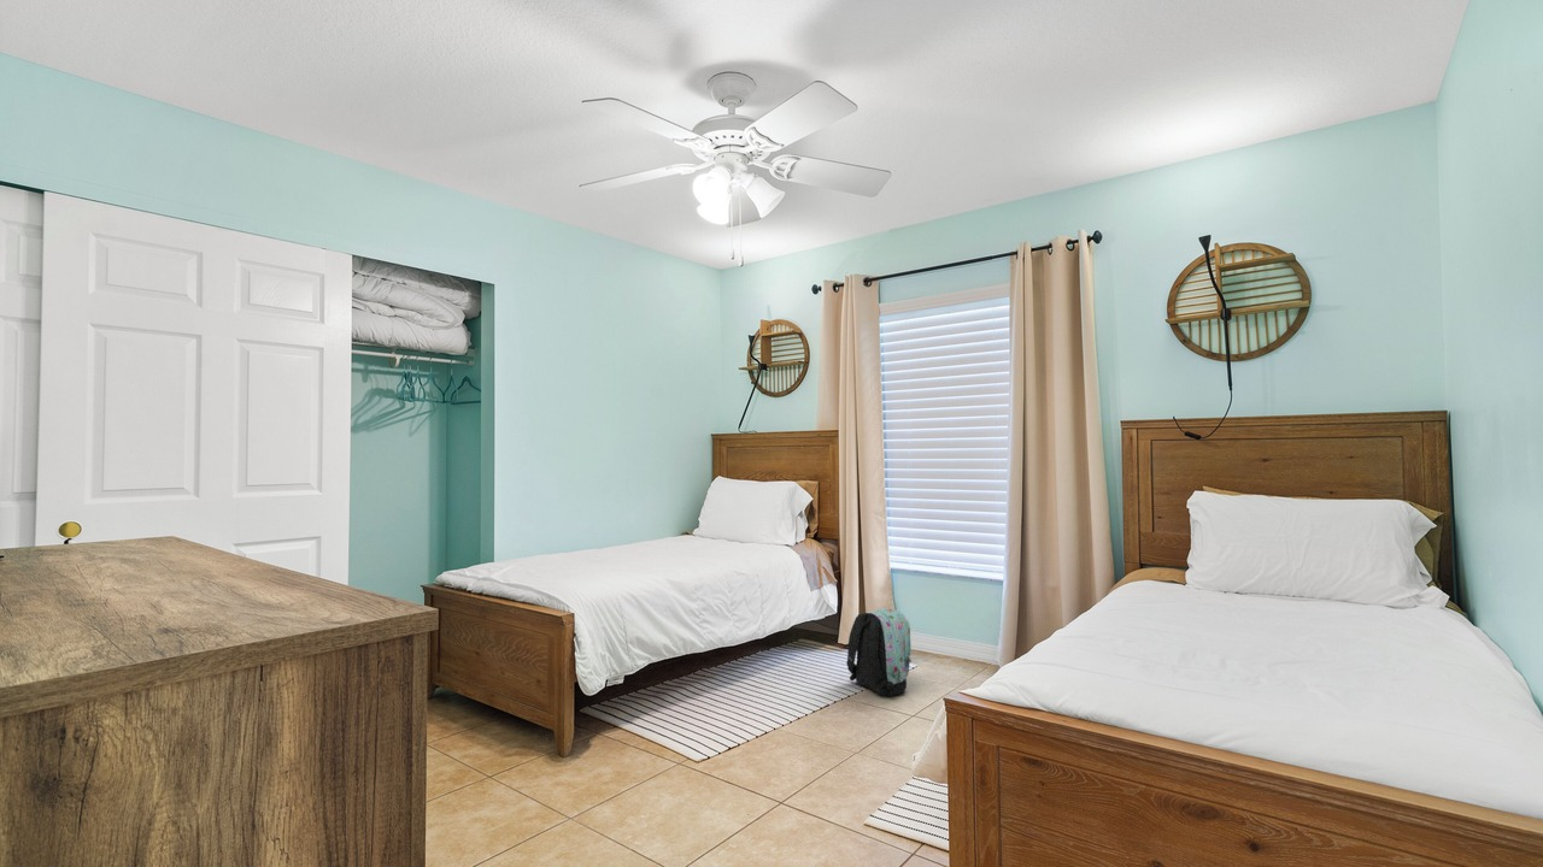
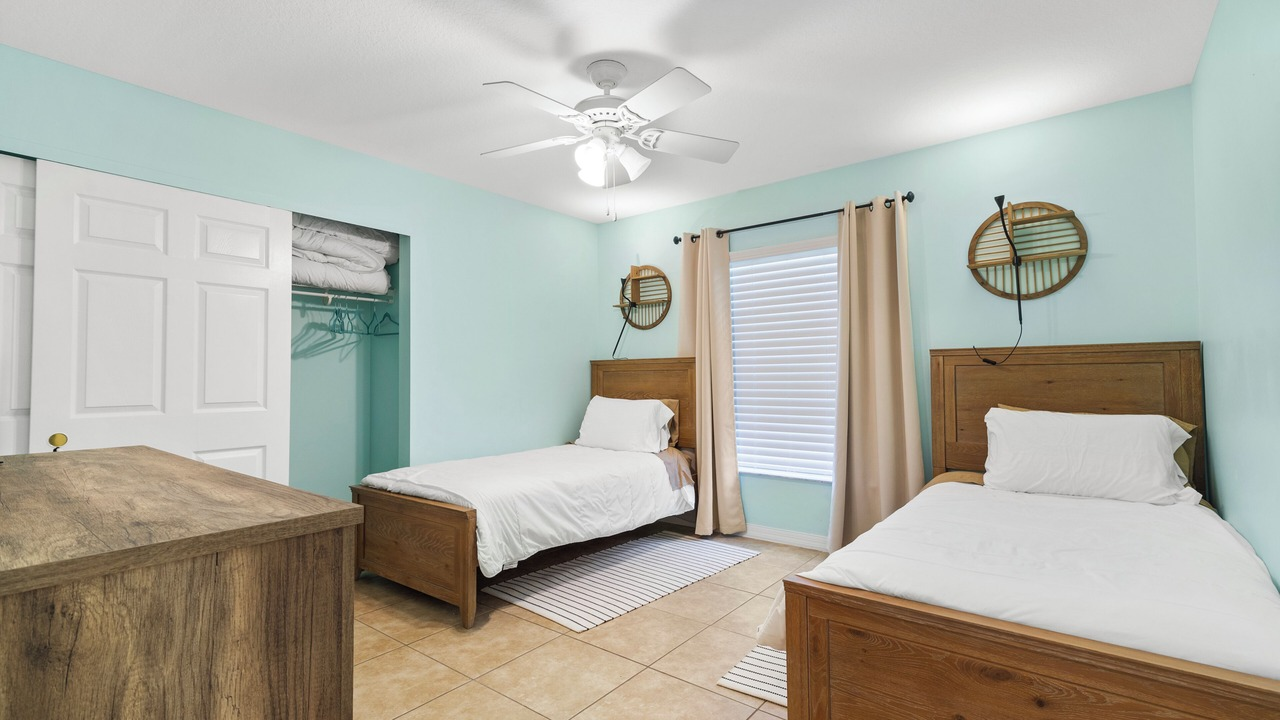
- backpack [845,607,913,697]
